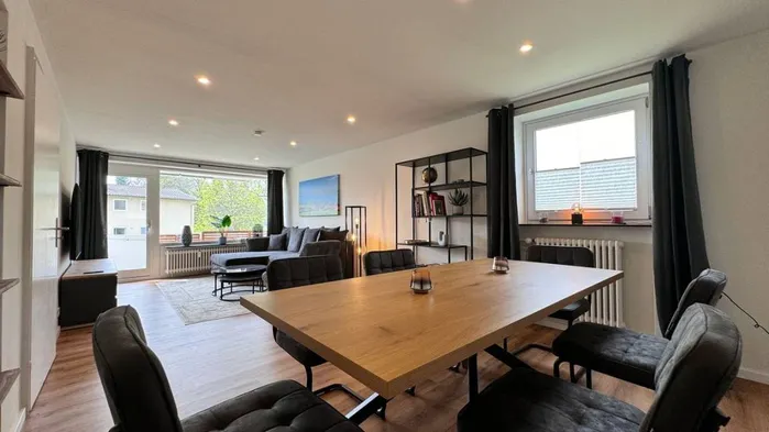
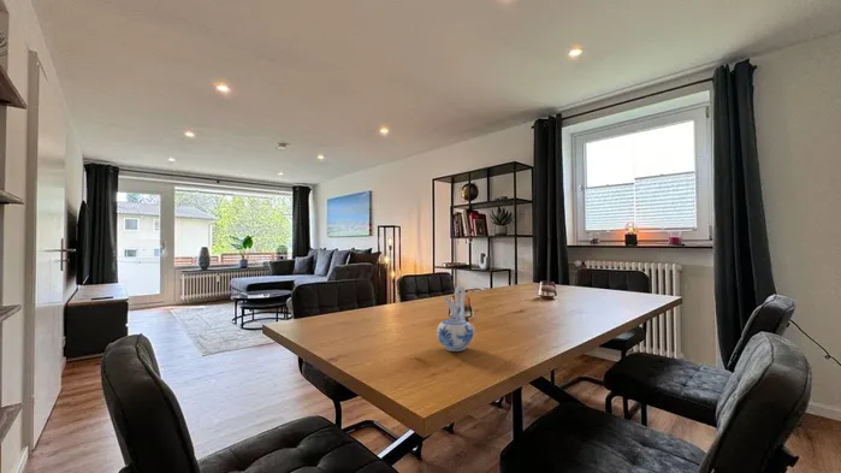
+ ceramic pitcher [436,285,475,353]
